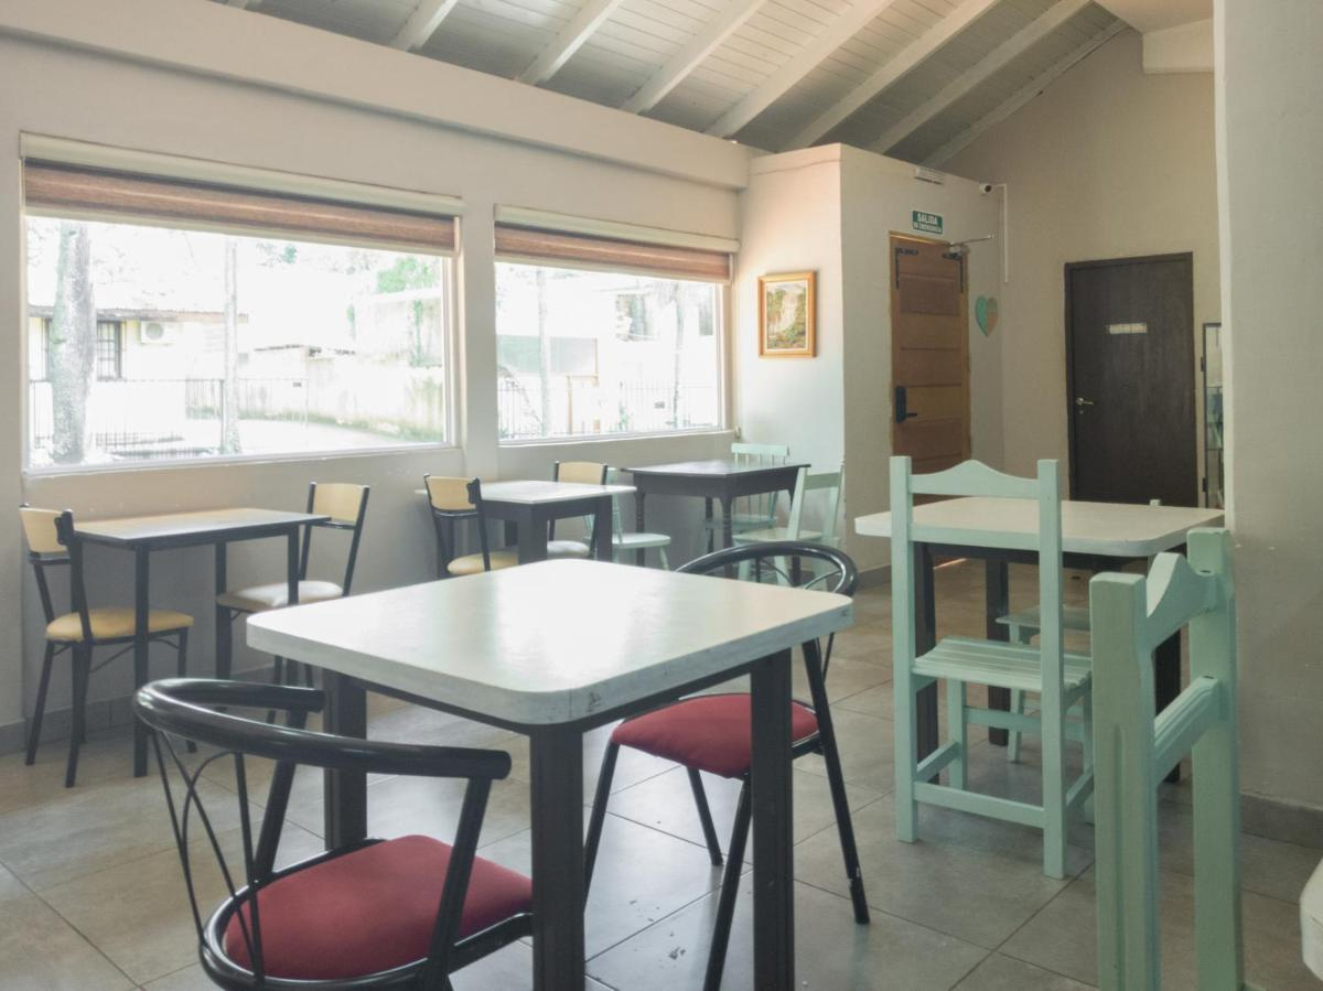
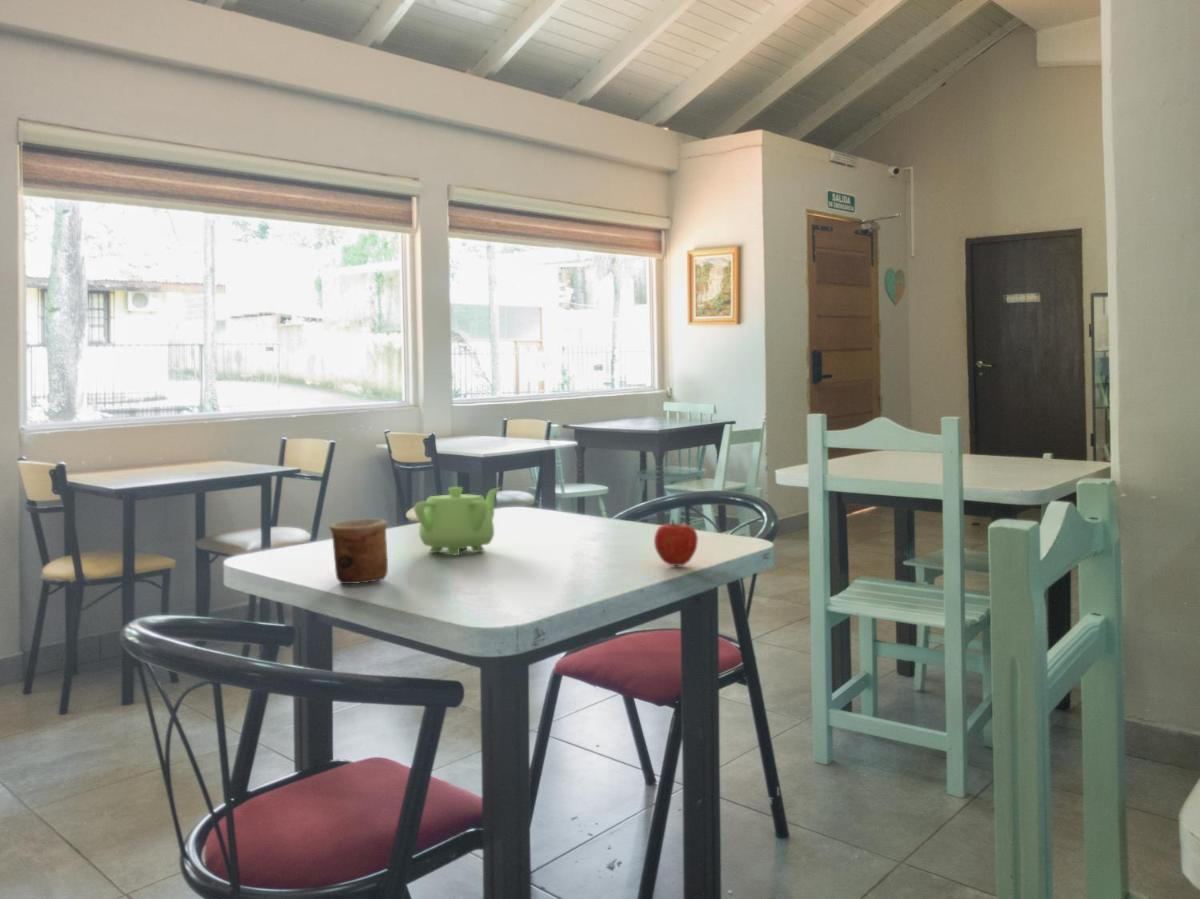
+ cup [329,518,389,585]
+ teapot [413,486,502,556]
+ fruit [653,519,699,567]
